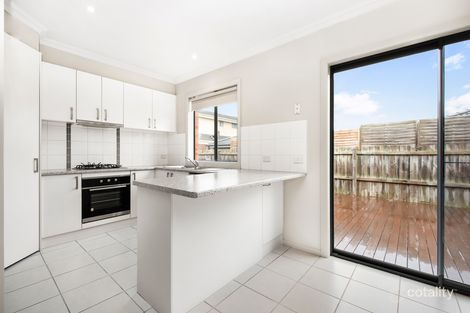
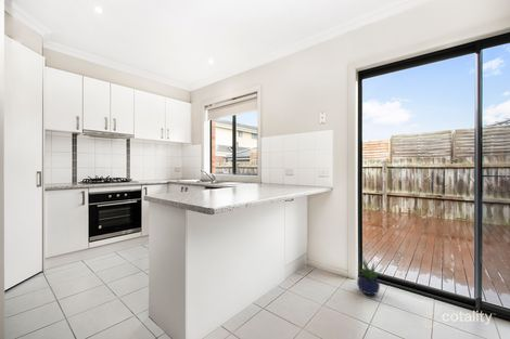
+ potted plant [356,256,384,296]
